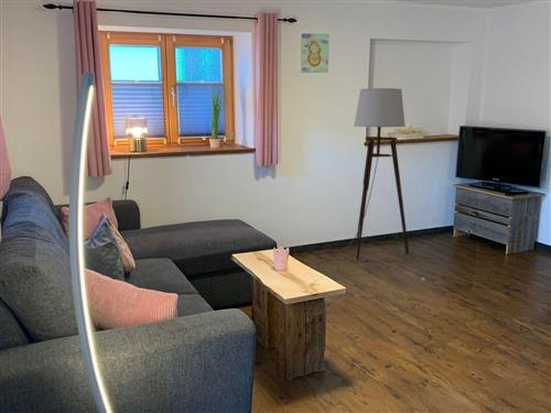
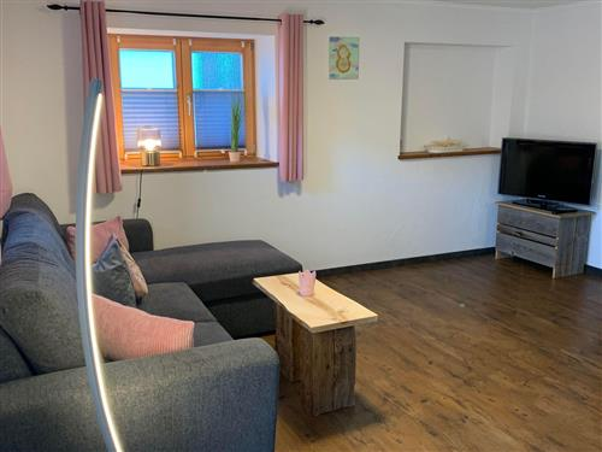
- floor lamp [320,87,410,261]
